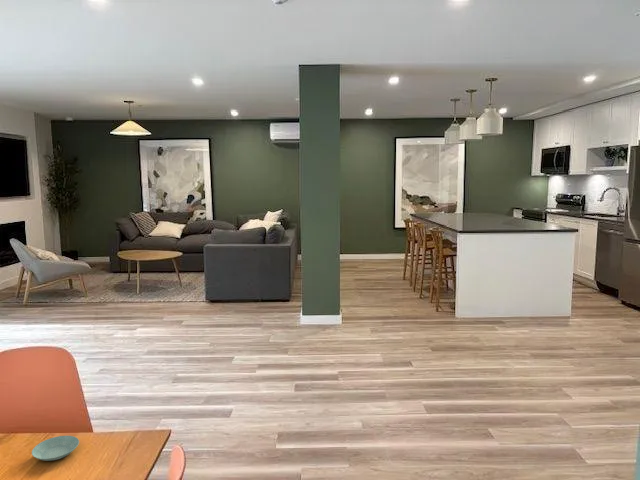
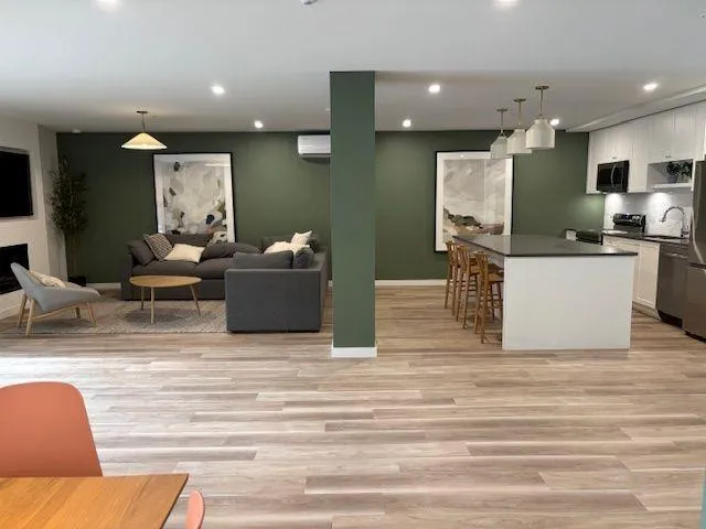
- saucer [31,435,80,462]
